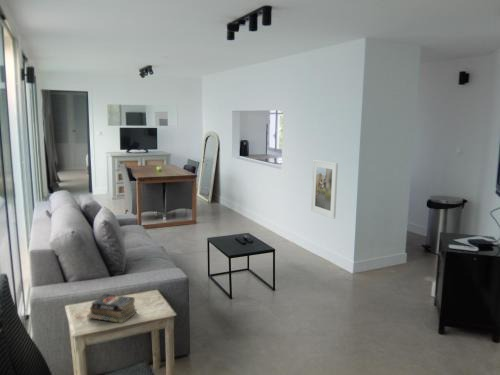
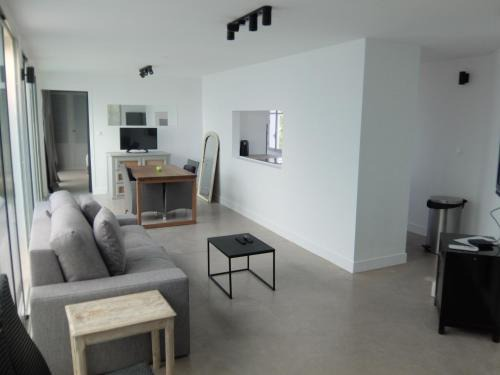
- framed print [310,159,339,220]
- books [86,293,138,324]
